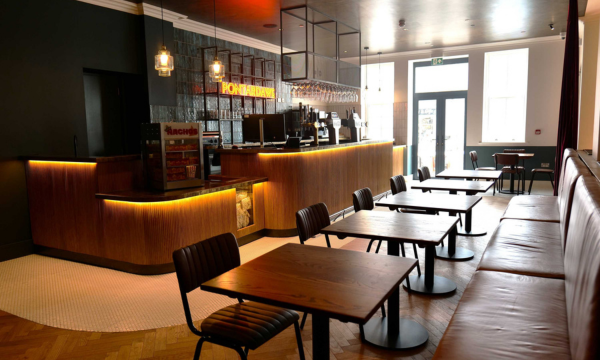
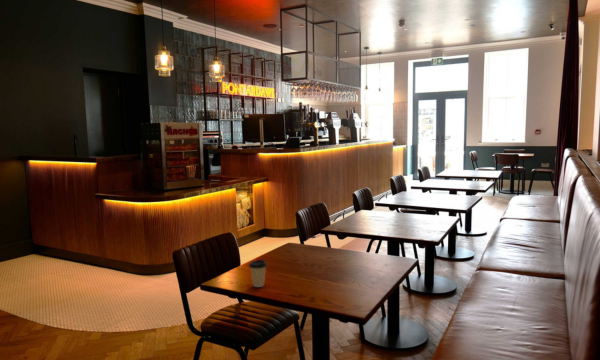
+ coffee cup [248,258,268,288]
